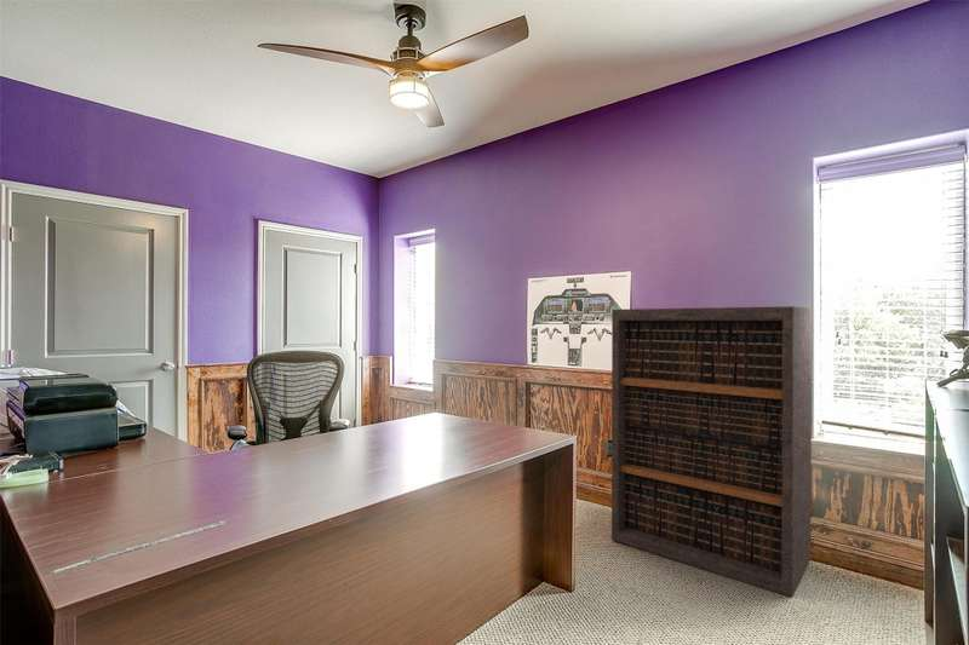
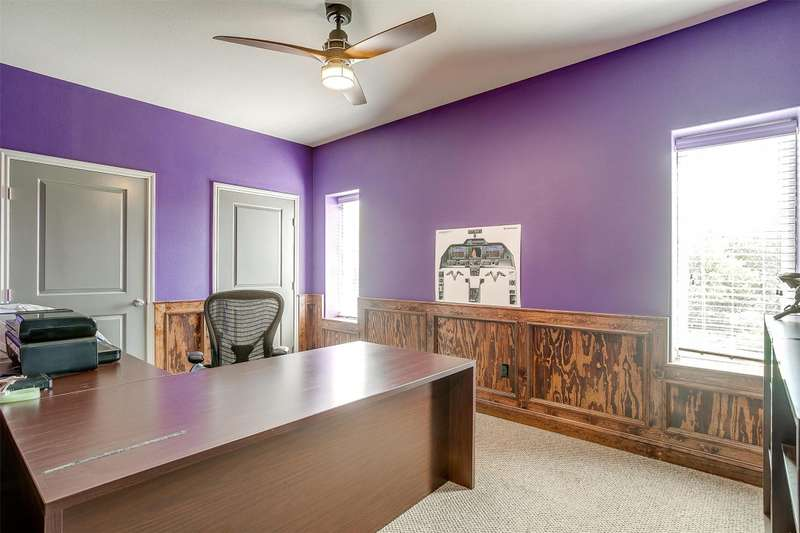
- bookshelf [610,305,813,598]
